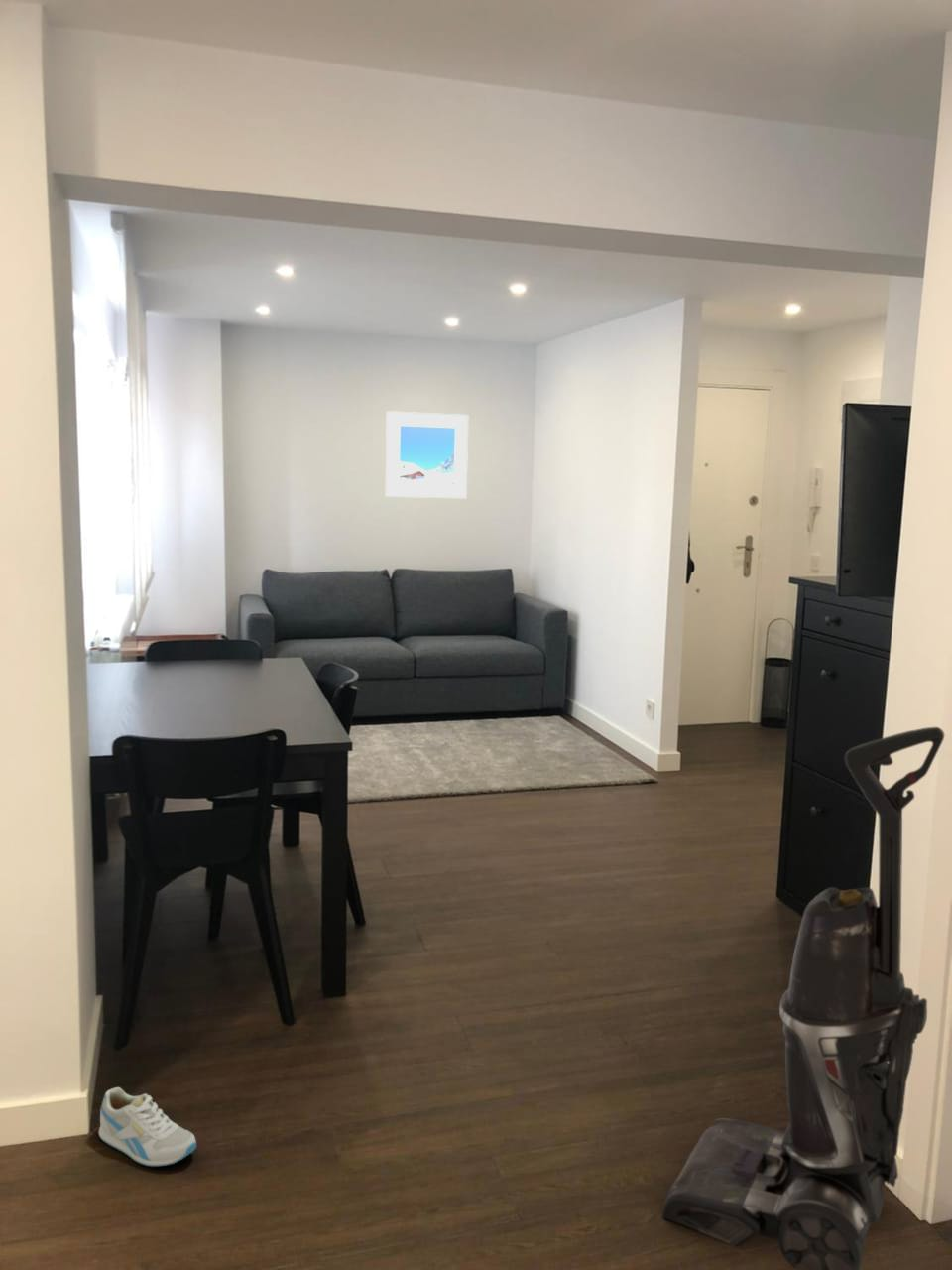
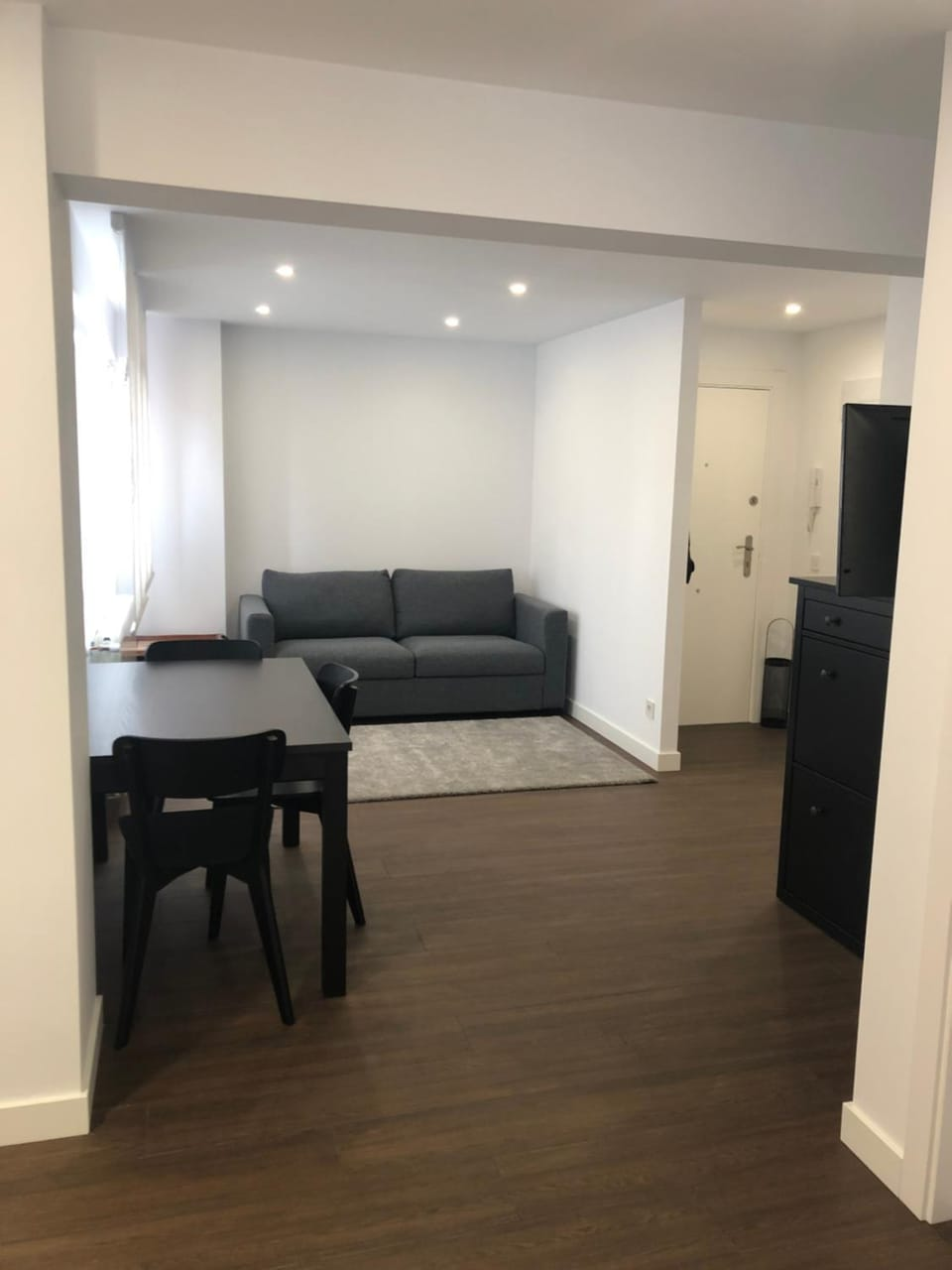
- sneaker [97,1086,197,1168]
- vacuum cleaner [661,726,945,1270]
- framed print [385,410,469,499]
